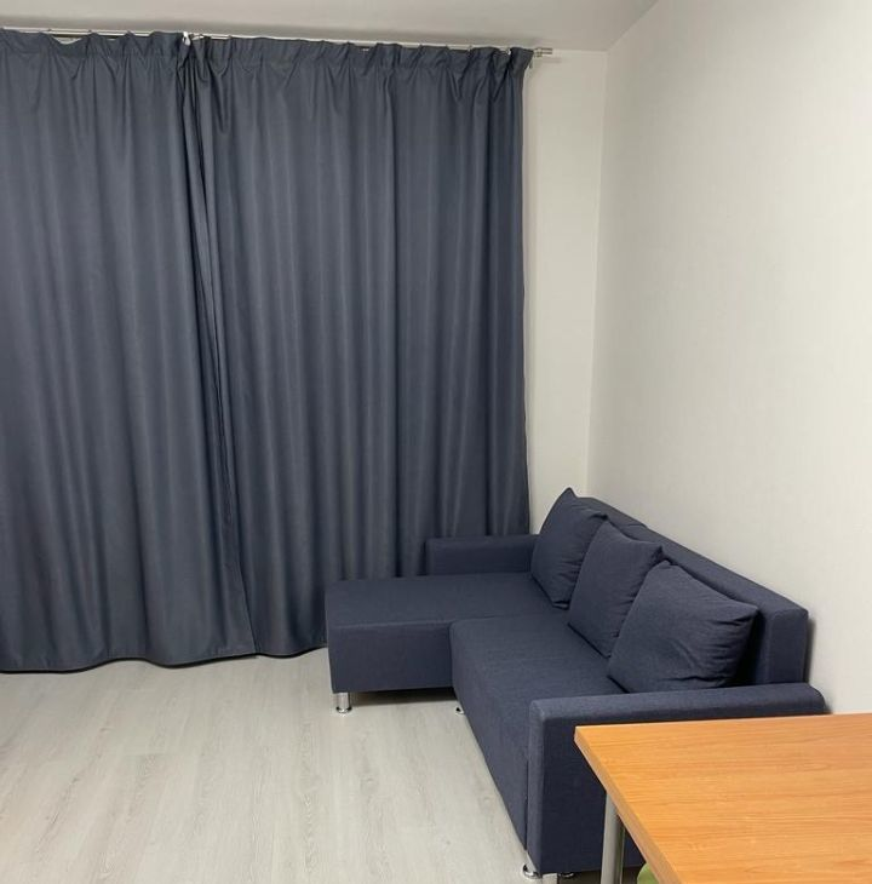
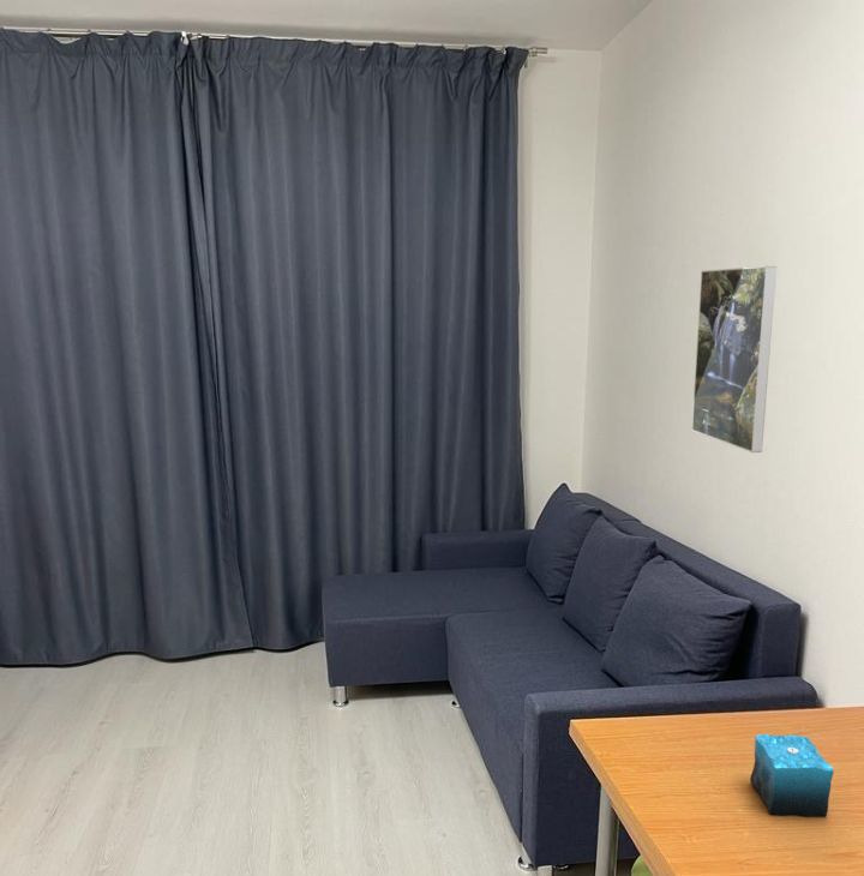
+ candle [749,727,835,818]
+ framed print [691,265,778,454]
